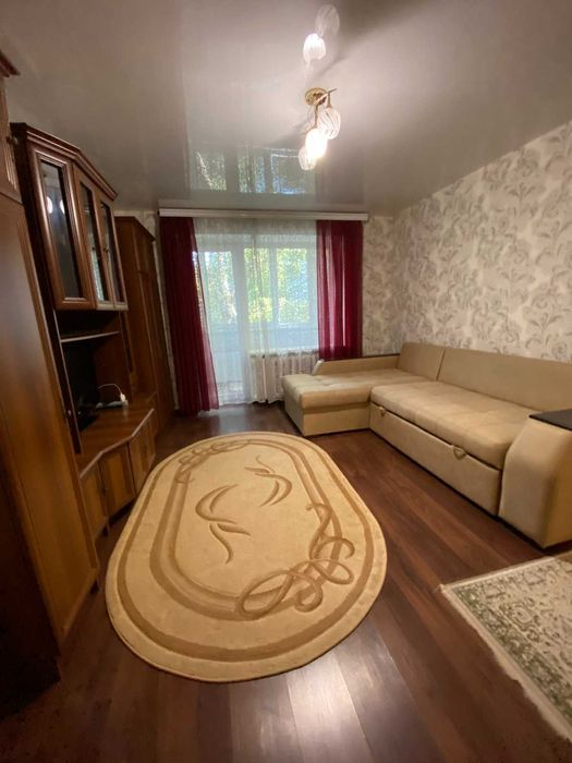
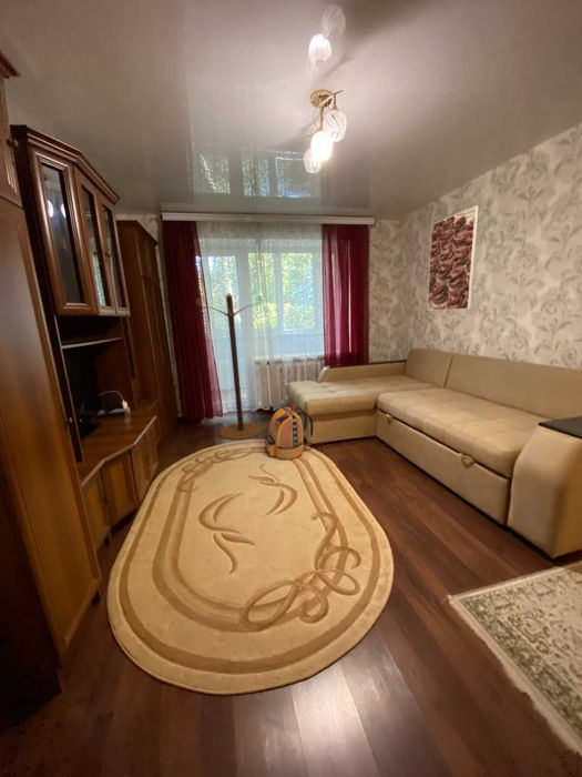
+ backpack [263,403,315,461]
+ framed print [427,204,480,312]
+ coat rack [195,292,264,441]
